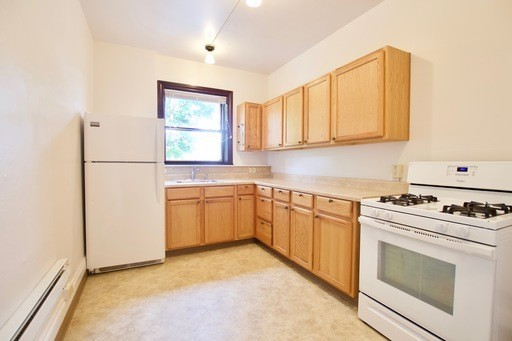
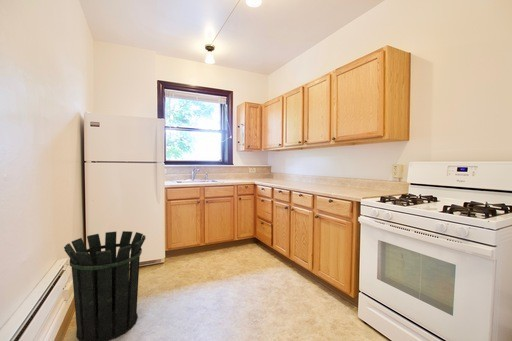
+ waste bin [63,230,147,341]
